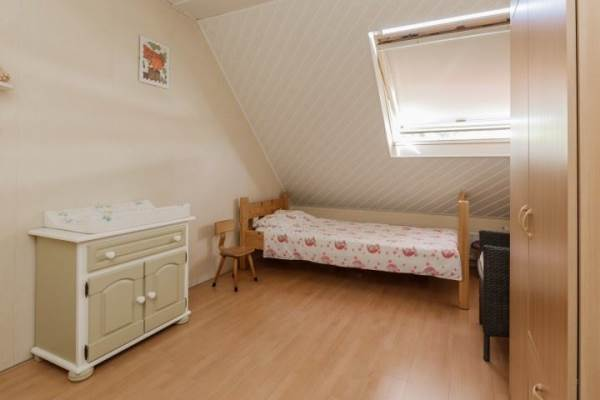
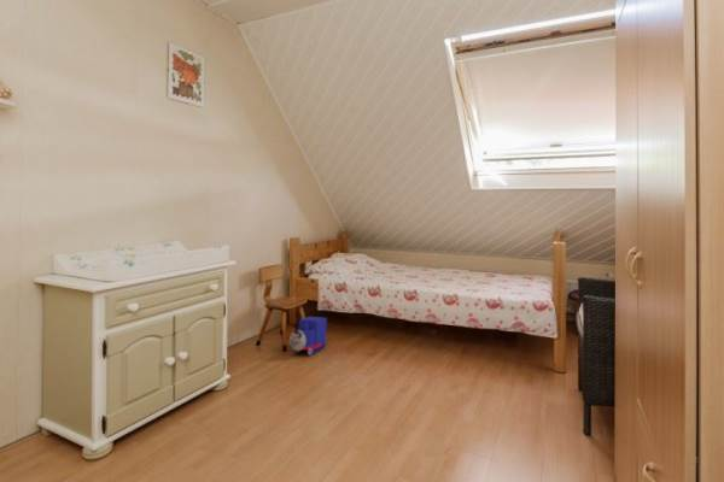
+ toy train [288,316,328,357]
